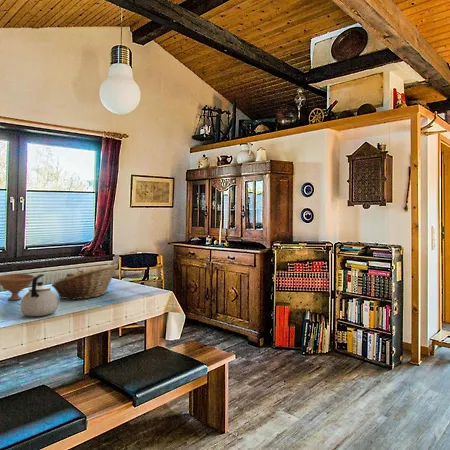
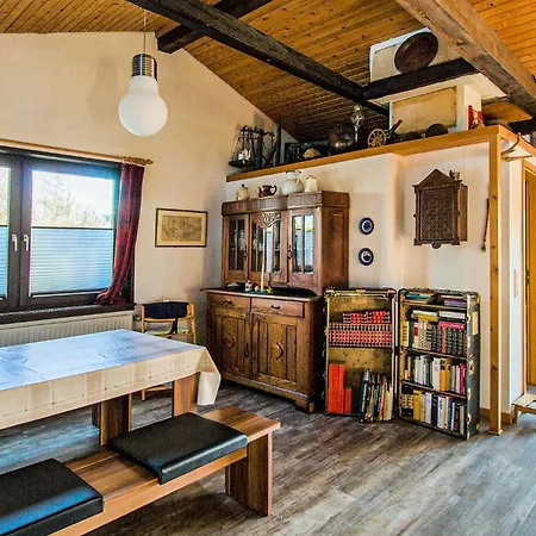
- bowl [0,273,36,301]
- fruit basket [50,262,119,300]
- kettle [19,273,59,317]
